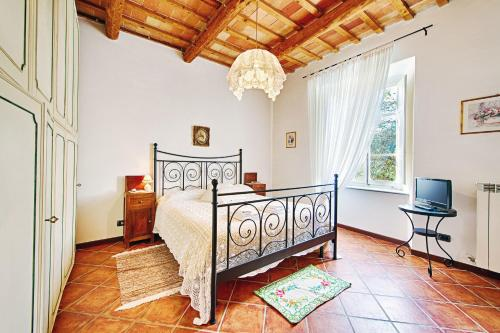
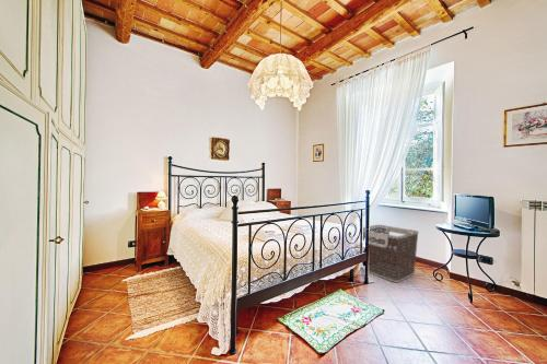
+ clothes hamper [360,224,419,283]
